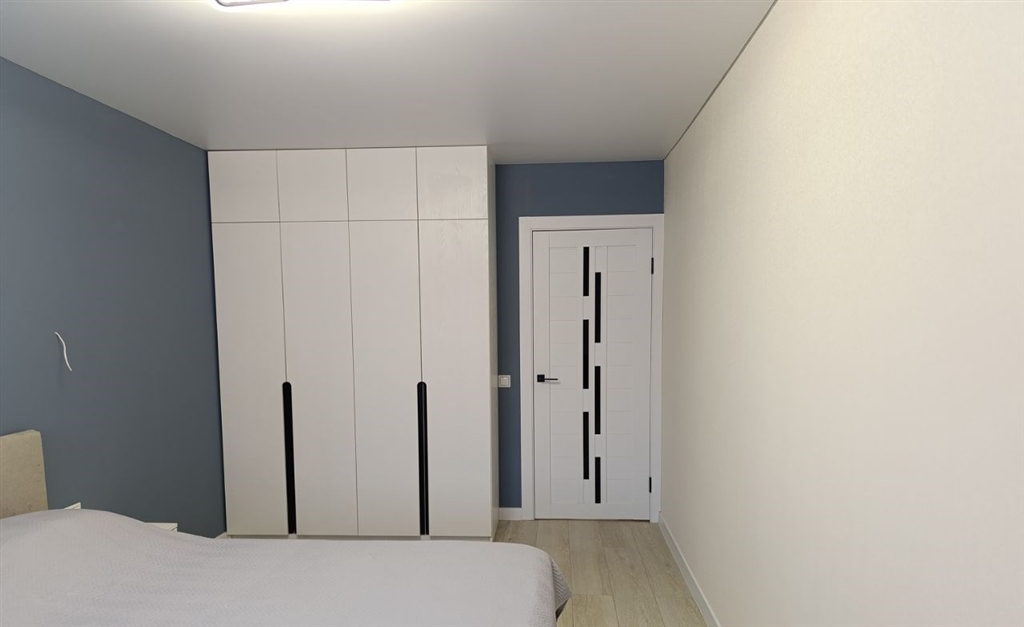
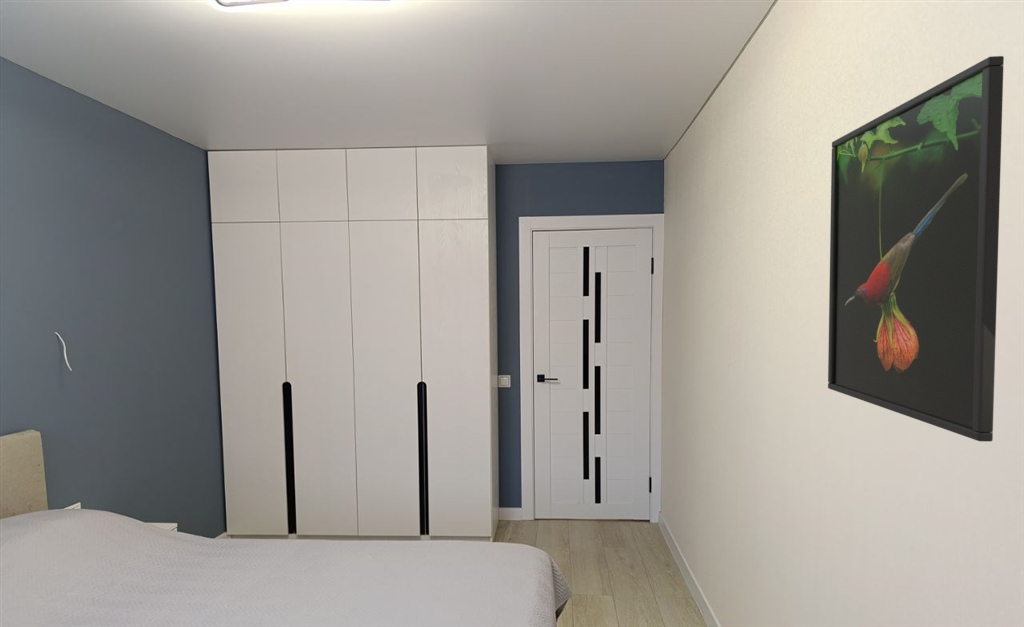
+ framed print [827,55,1005,443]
